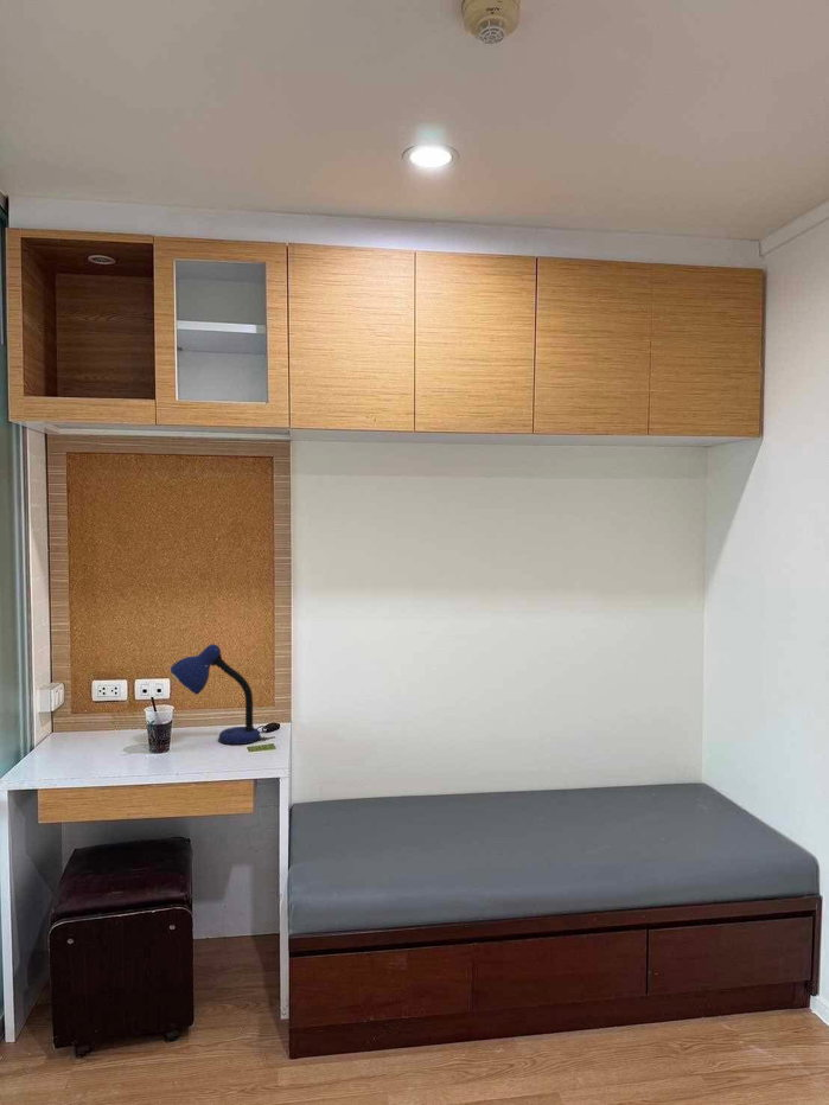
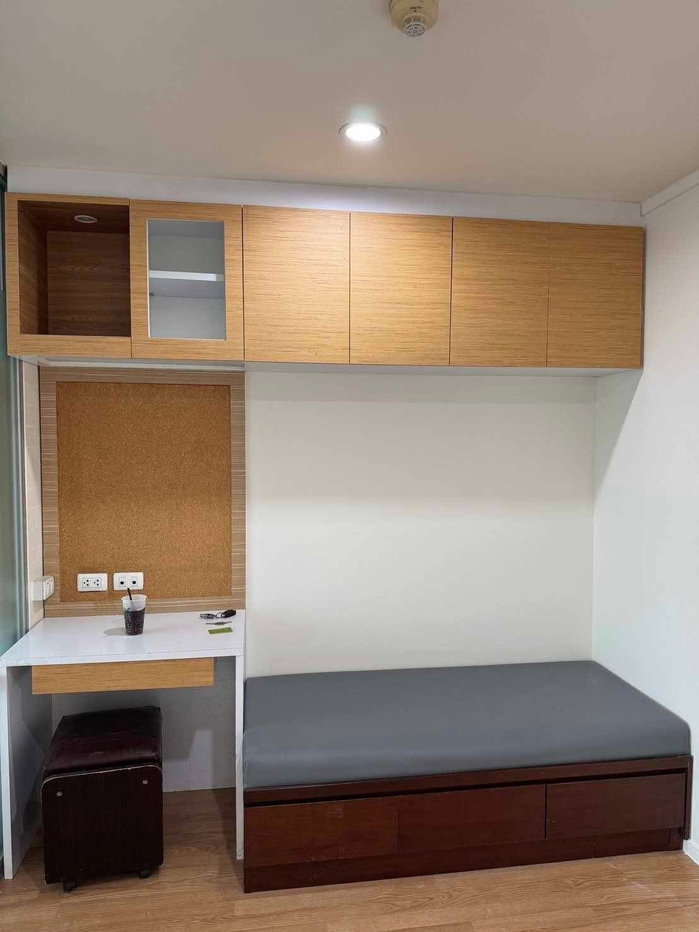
- desk lamp [168,643,262,746]
